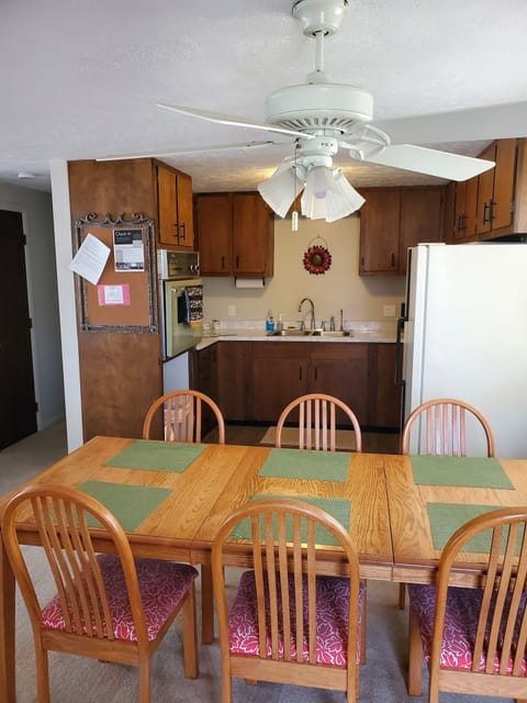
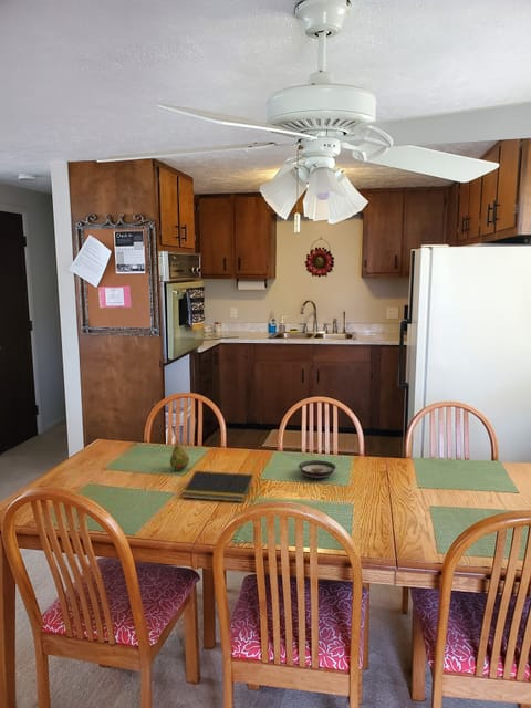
+ saucer [298,459,337,479]
+ notepad [180,470,254,503]
+ fruit [169,439,190,471]
